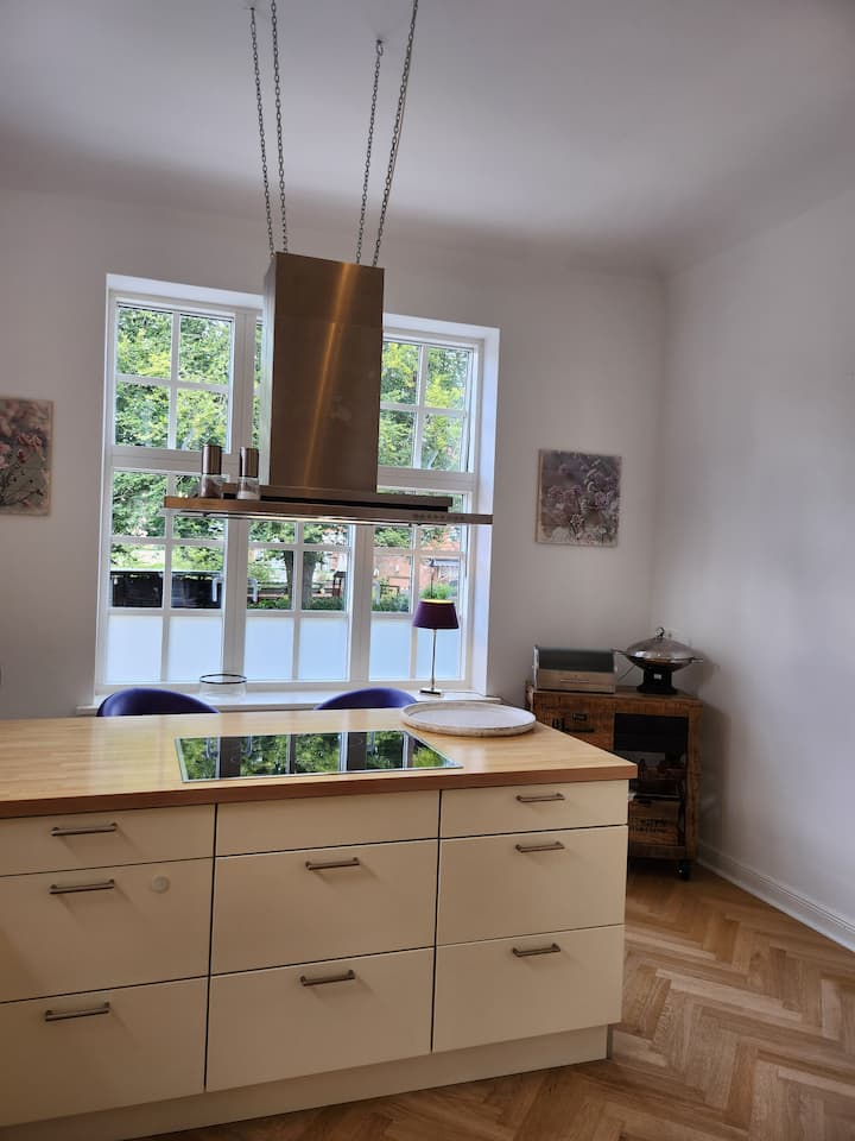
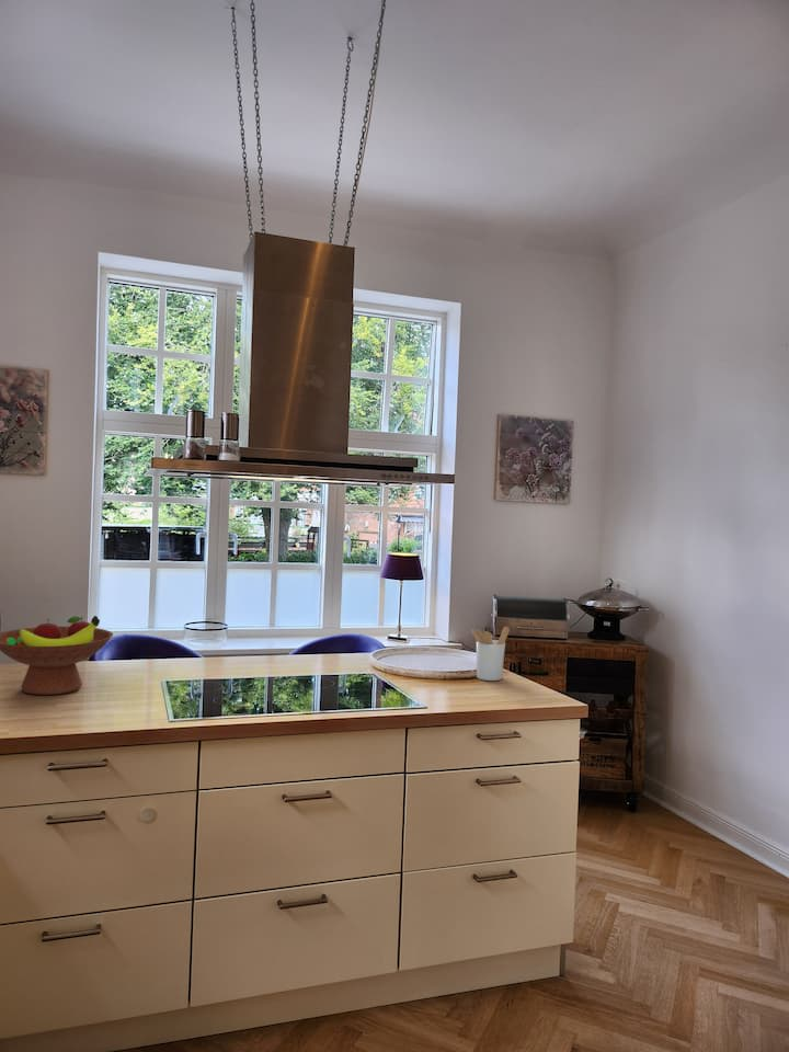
+ fruit bowl [0,615,114,696]
+ utensil holder [470,626,511,682]
